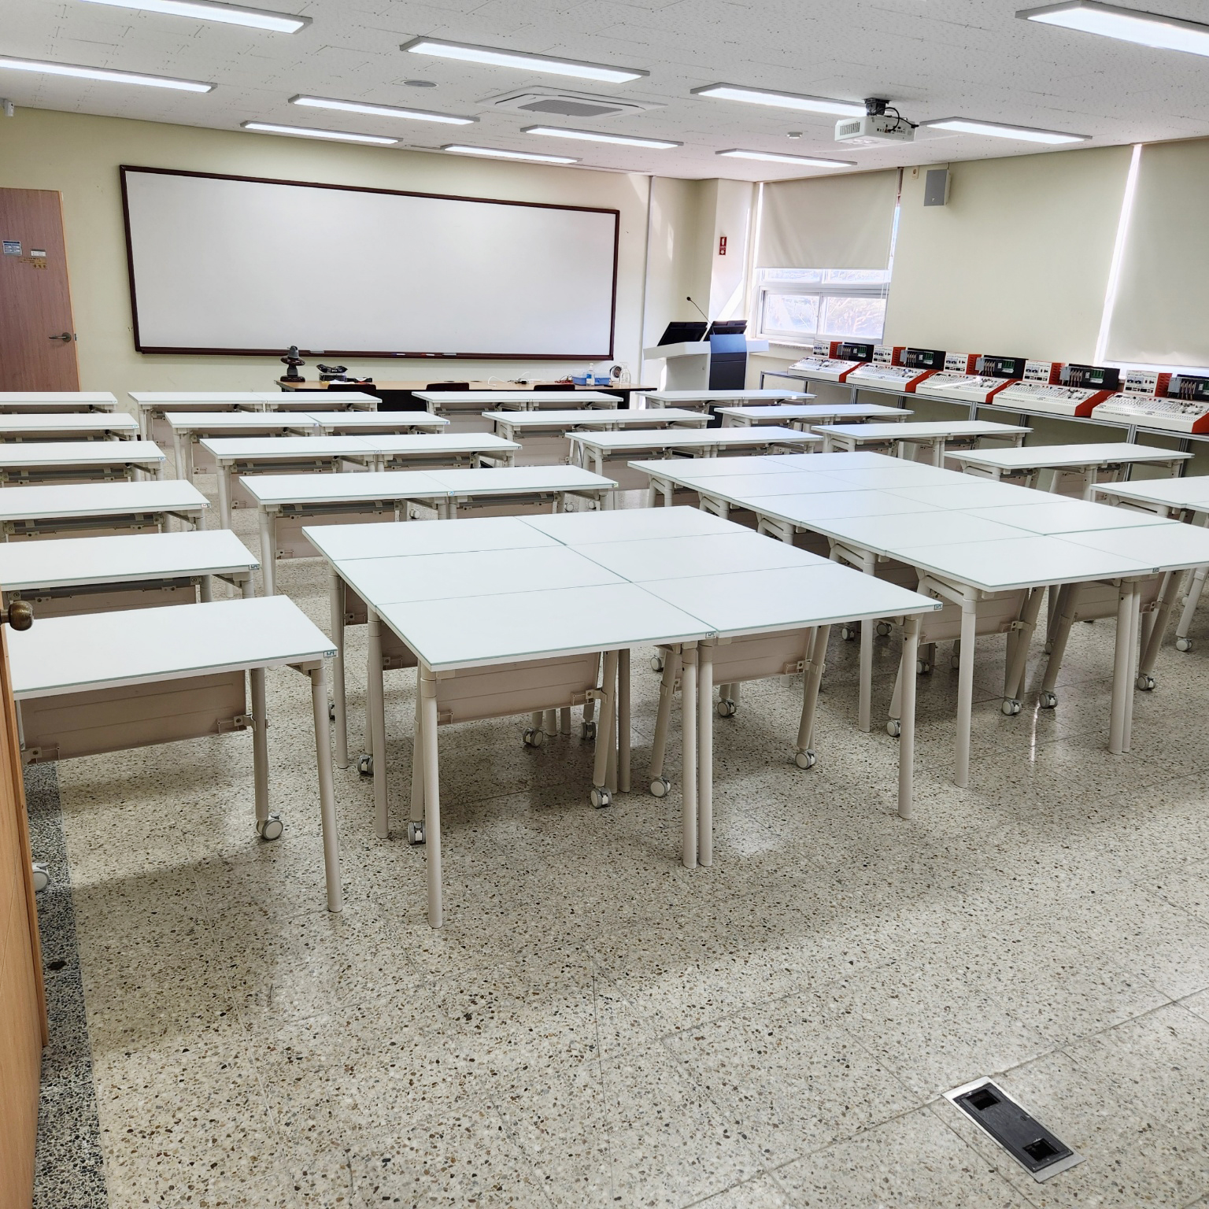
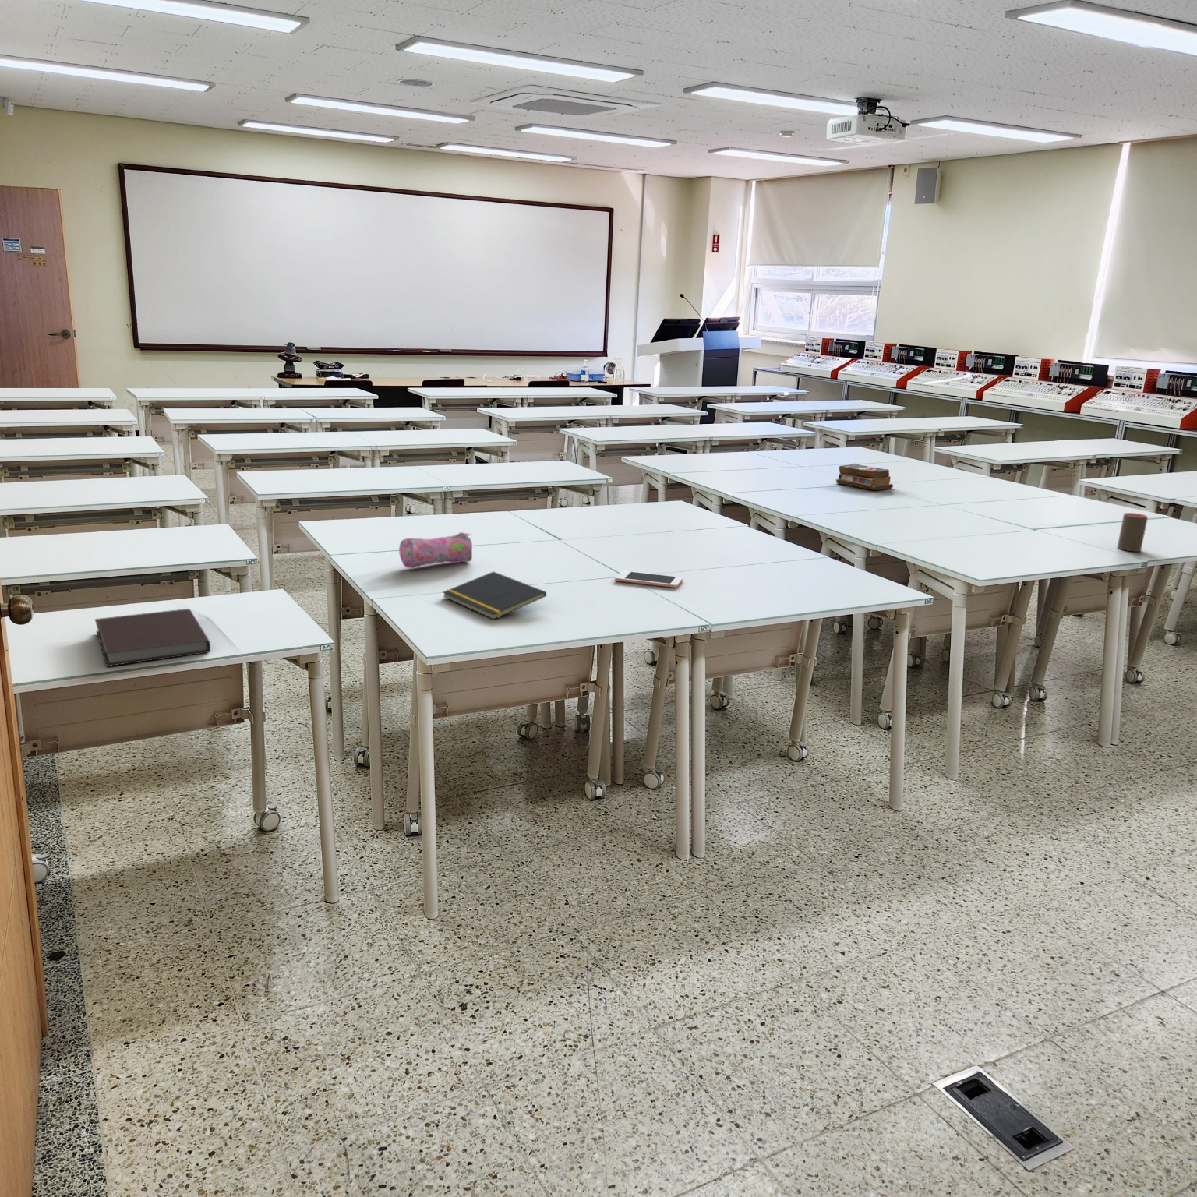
+ cup [1117,512,1149,552]
+ books [835,463,893,491]
+ pencil case [398,532,474,569]
+ cell phone [614,570,683,589]
+ notepad [442,570,547,620]
+ notebook [94,608,212,668]
